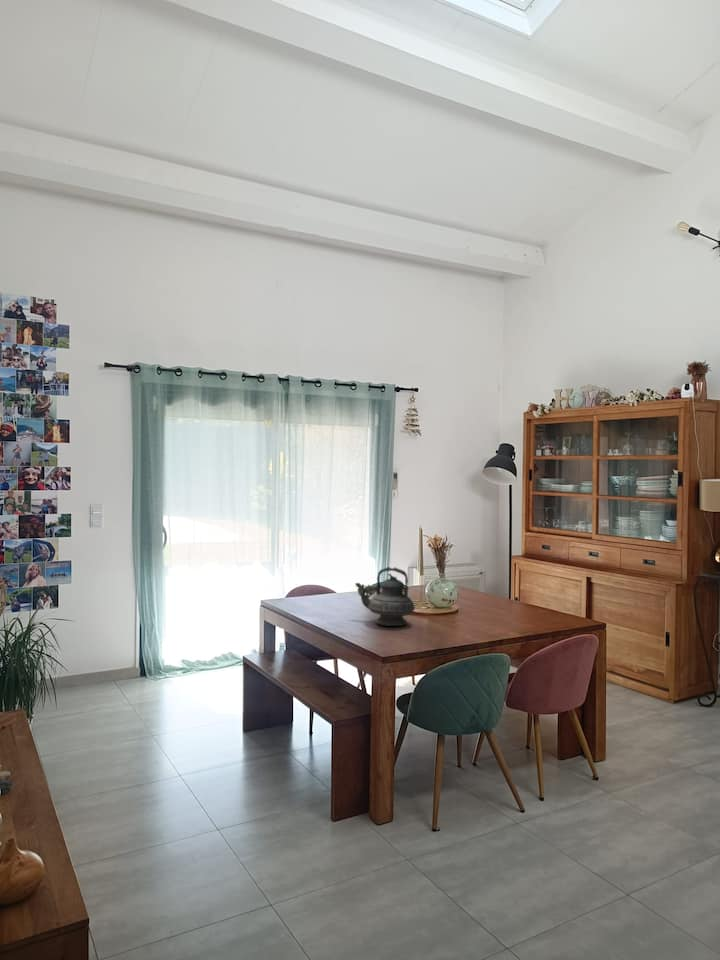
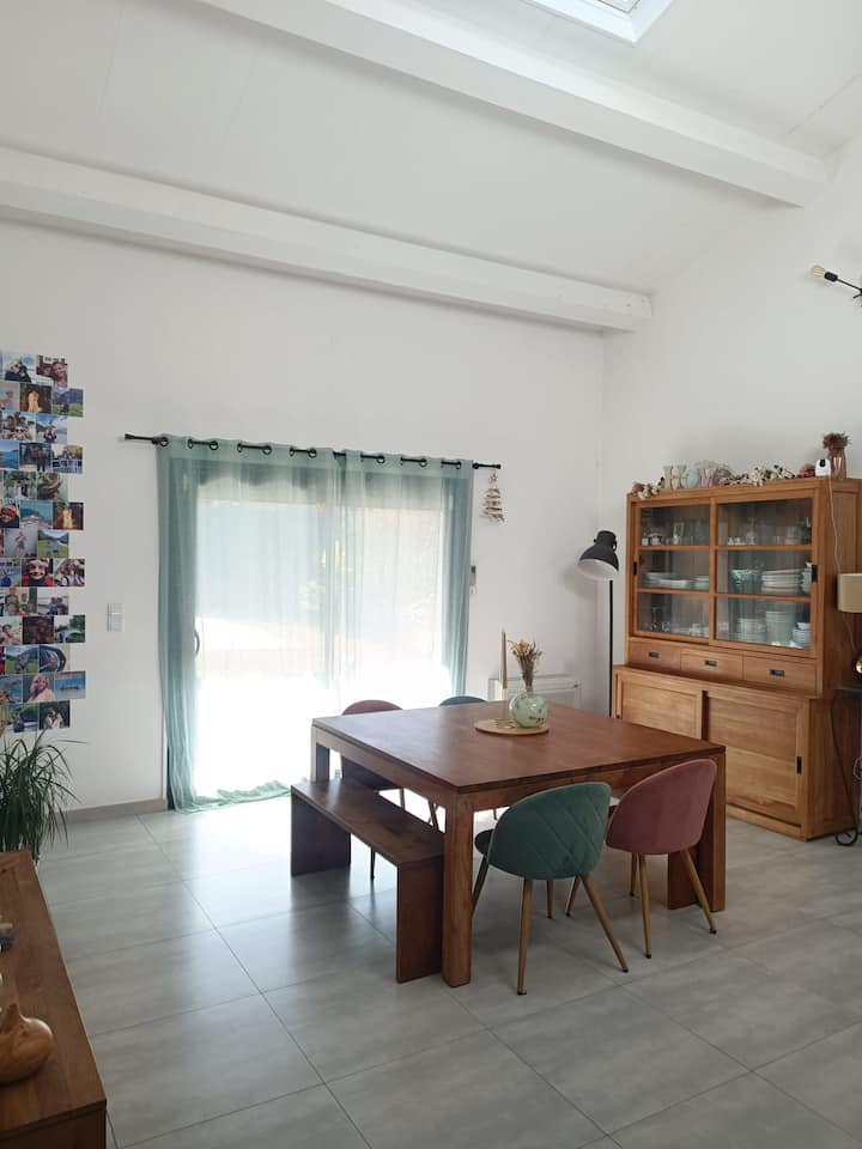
- teapot [354,566,416,627]
